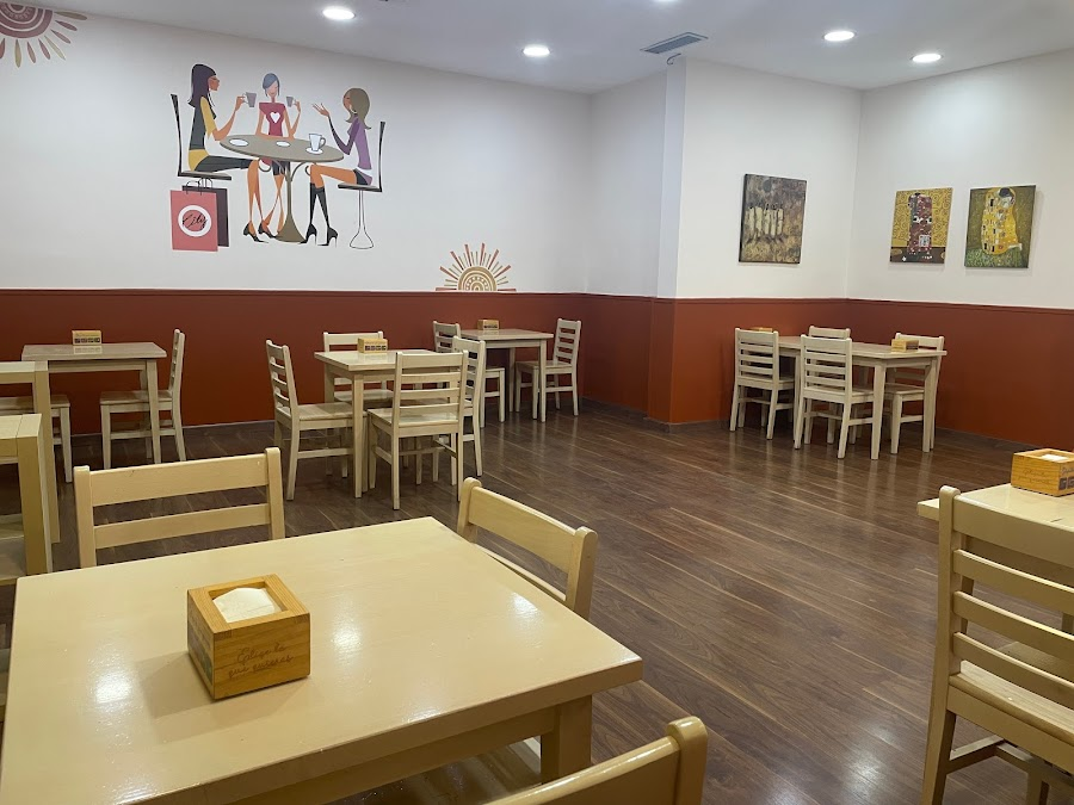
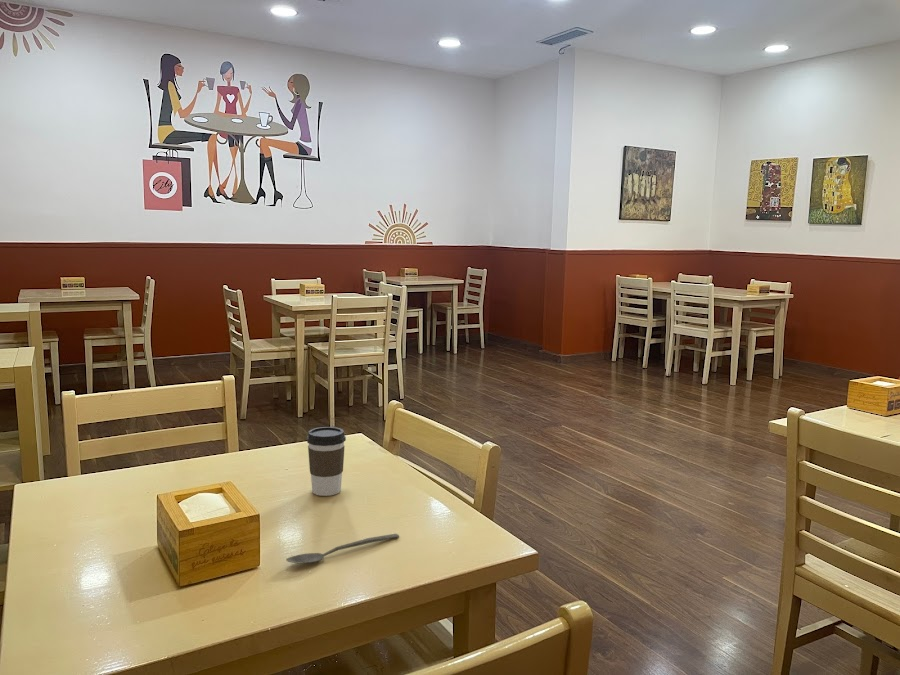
+ spoon [285,533,400,565]
+ coffee cup [306,426,347,497]
